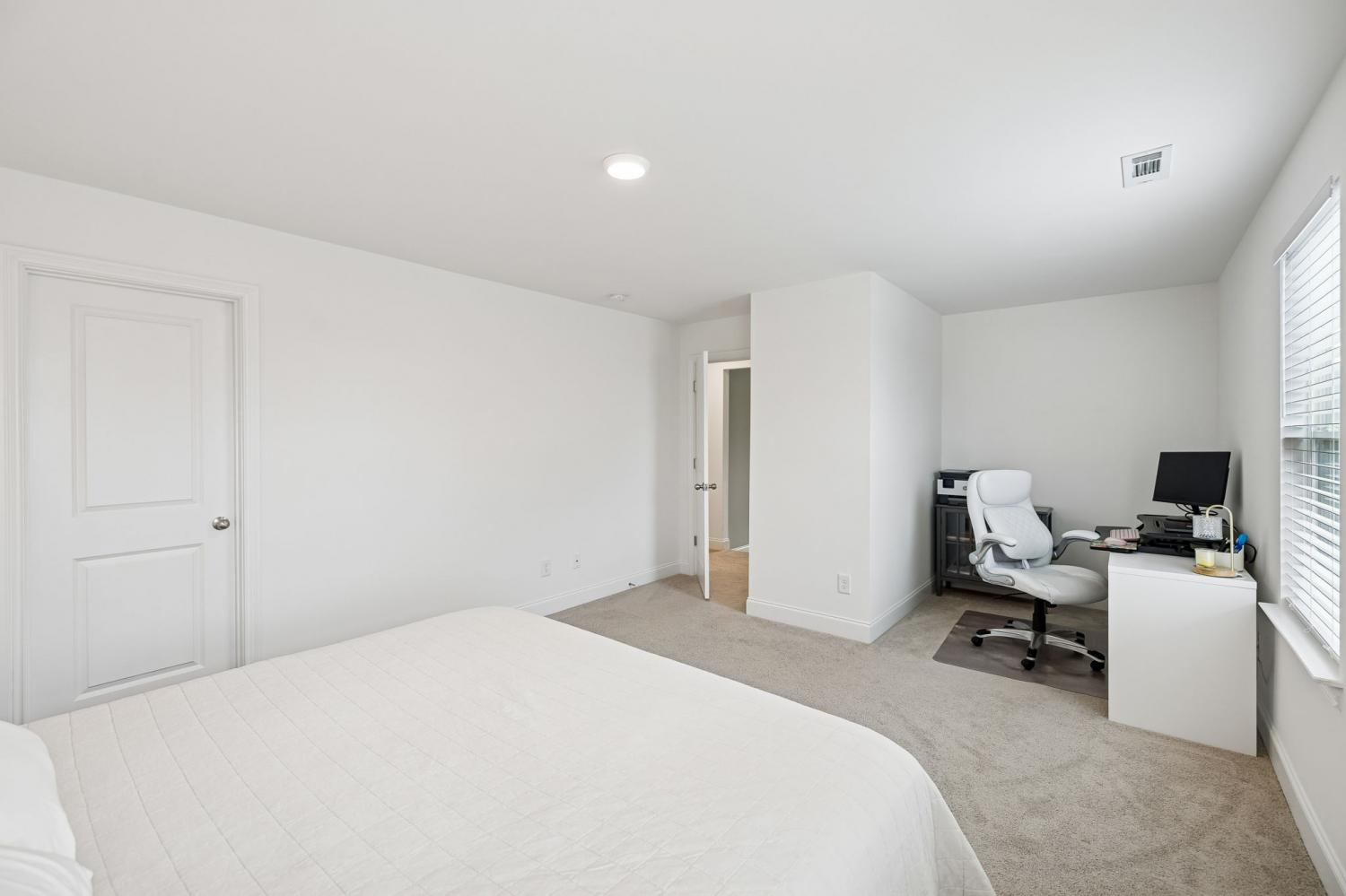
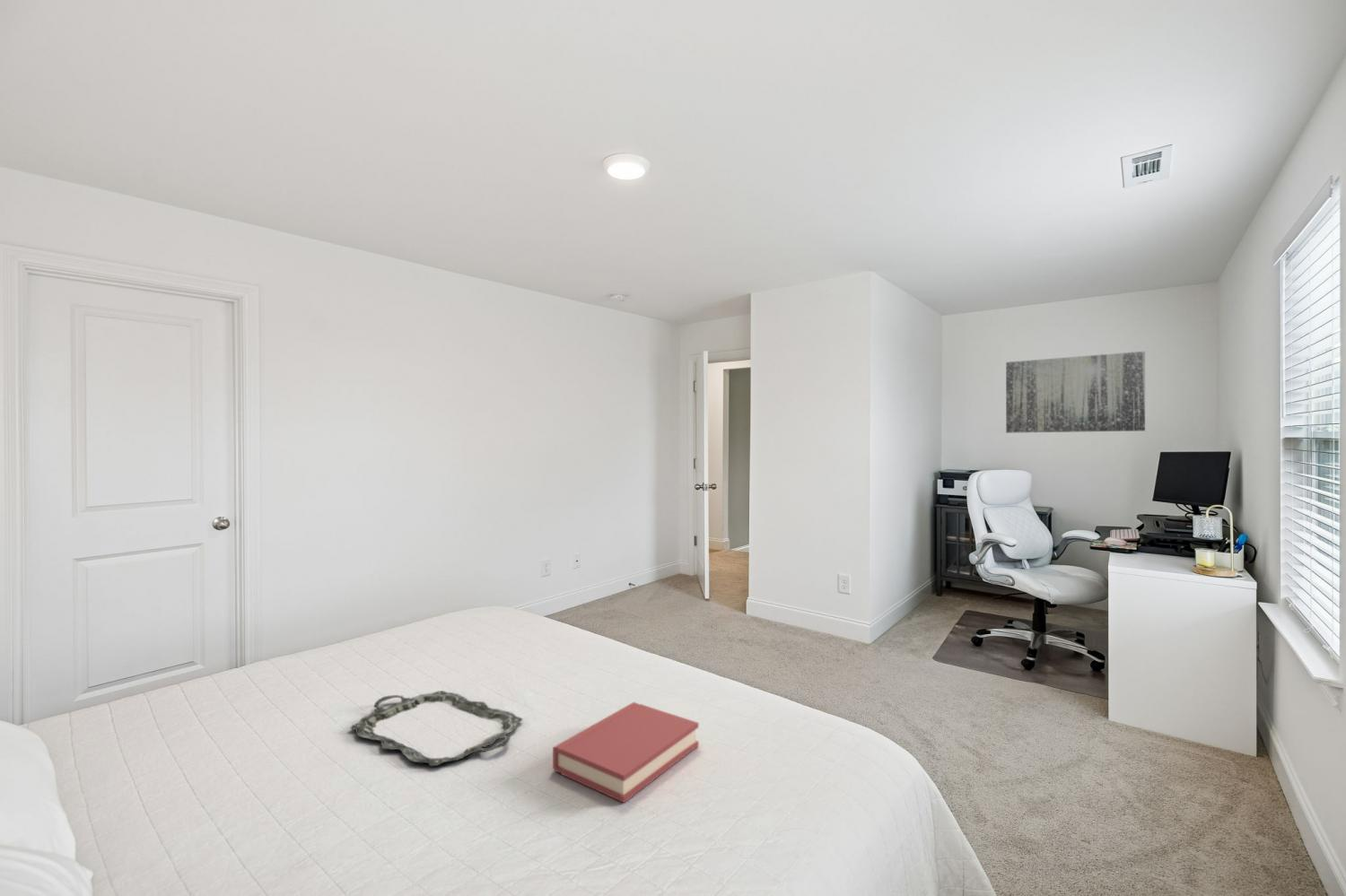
+ serving tray [349,690,523,767]
+ hardback book [552,701,700,804]
+ wall art [1005,351,1146,434]
